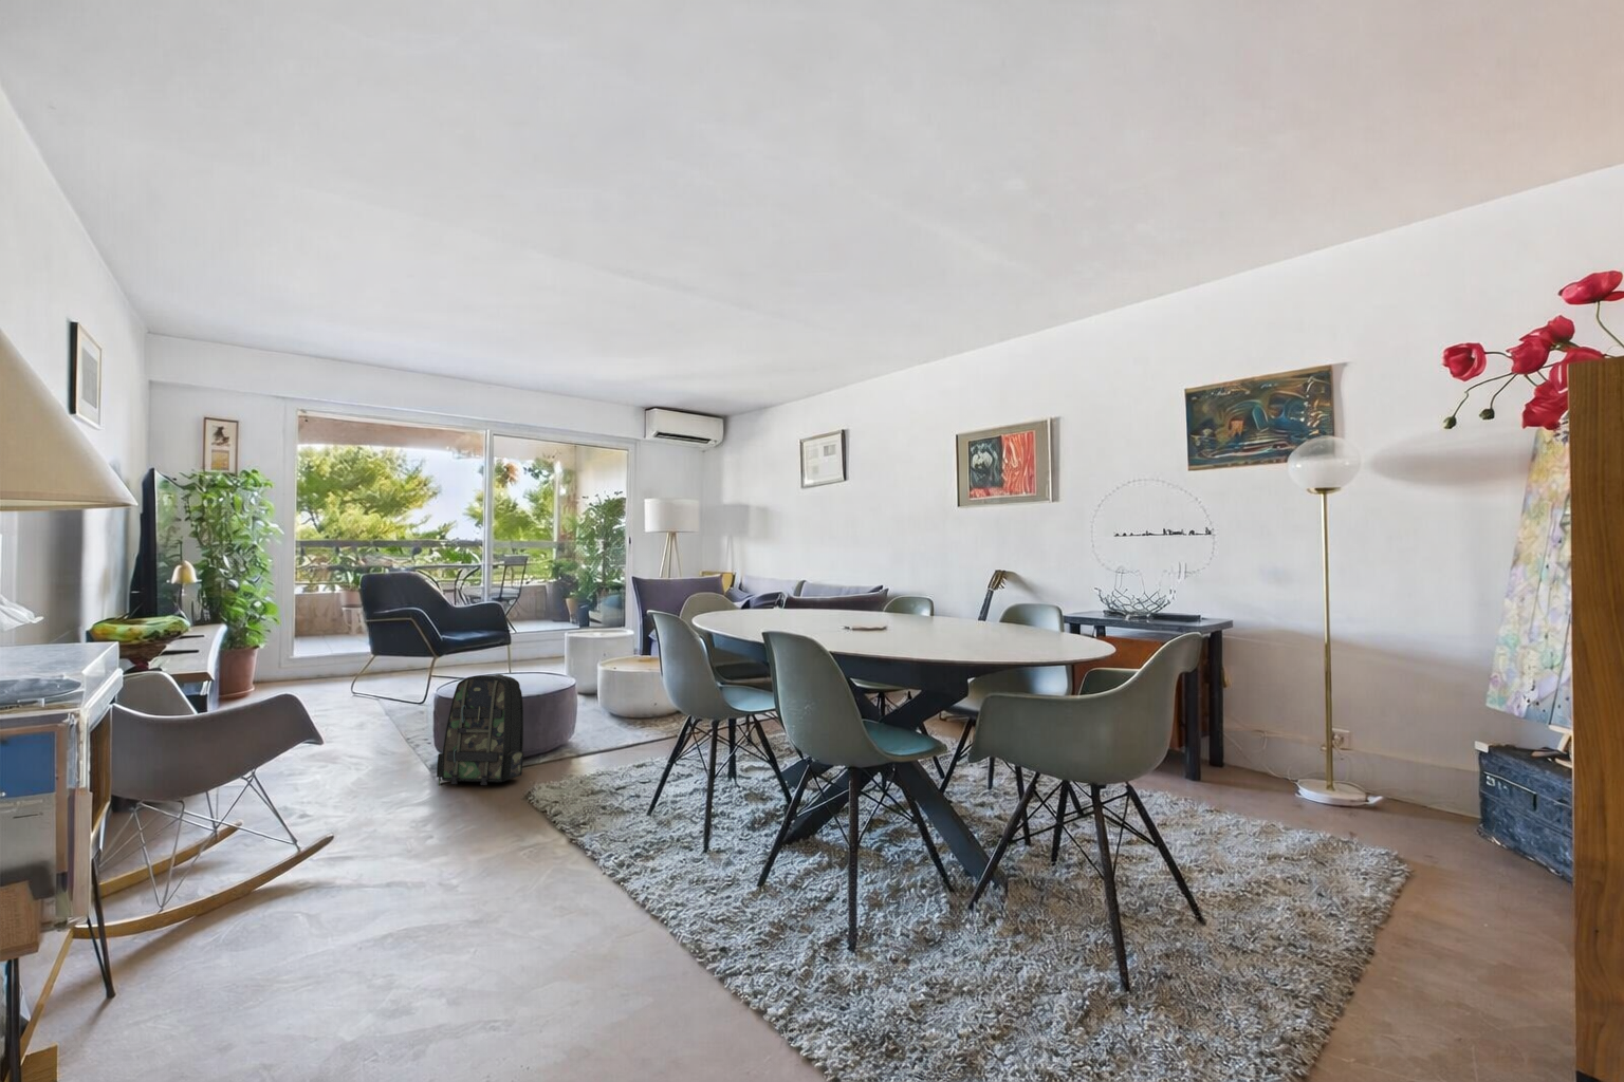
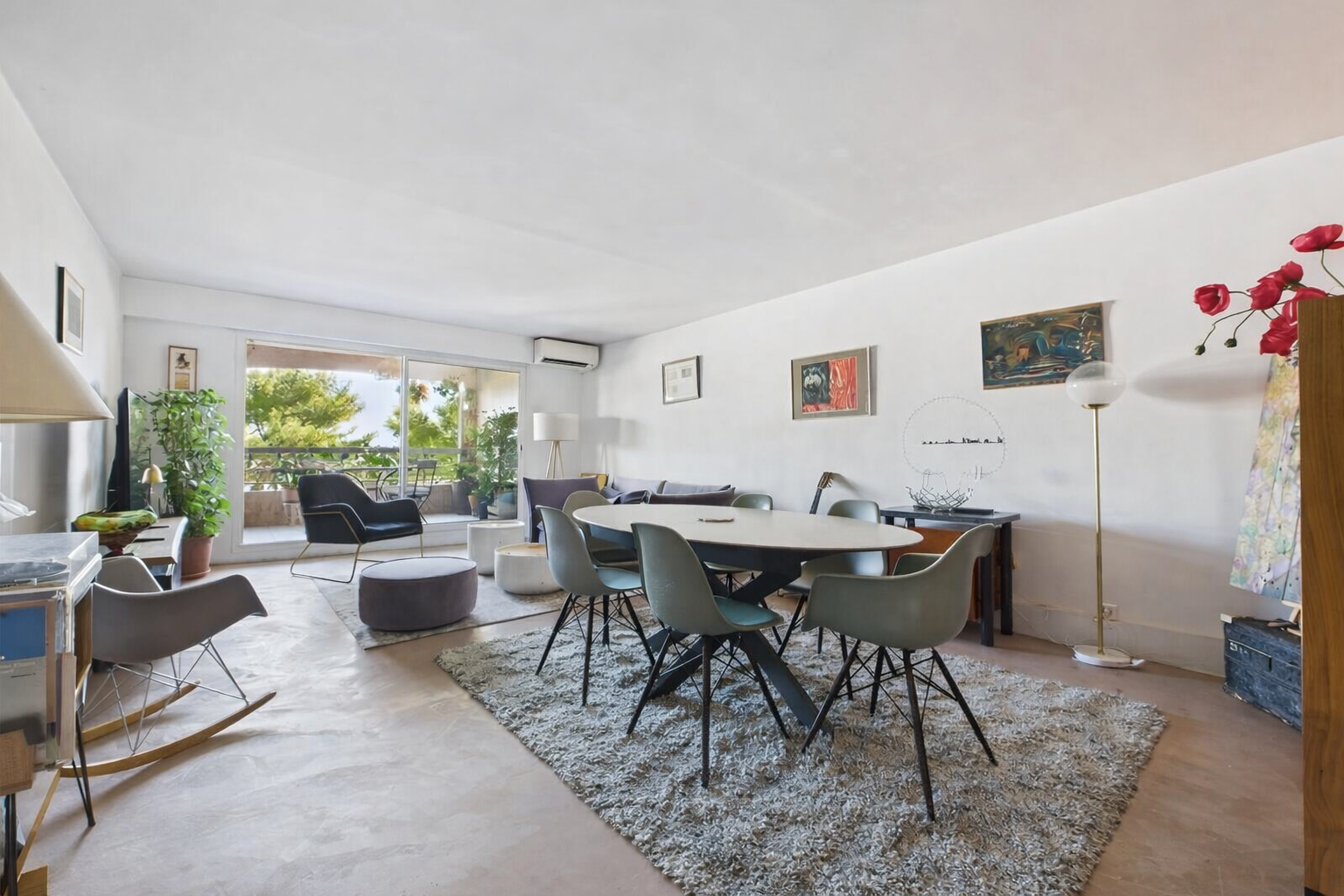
- backpack [435,673,524,787]
